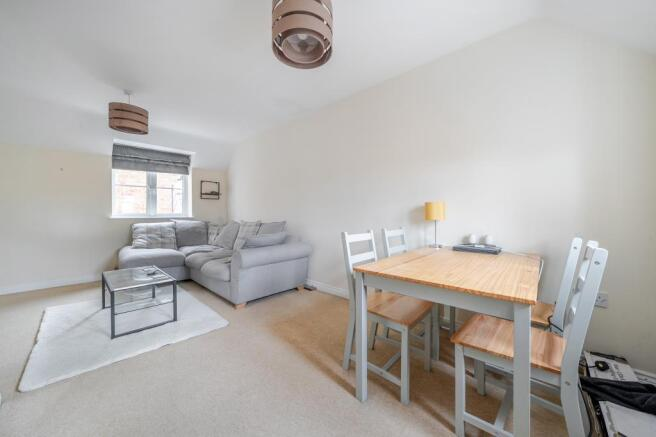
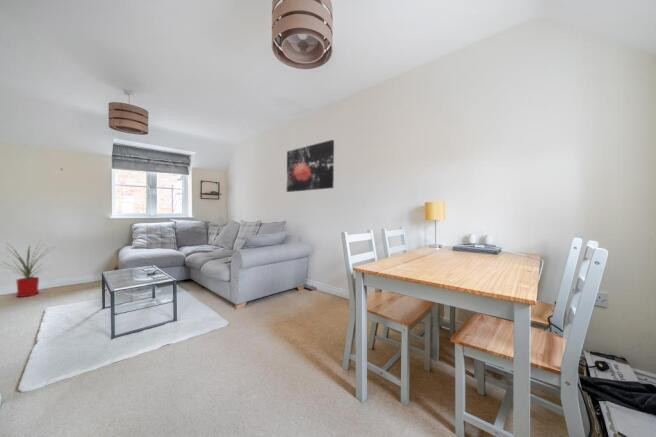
+ wall art [286,139,335,193]
+ house plant [0,240,57,298]
